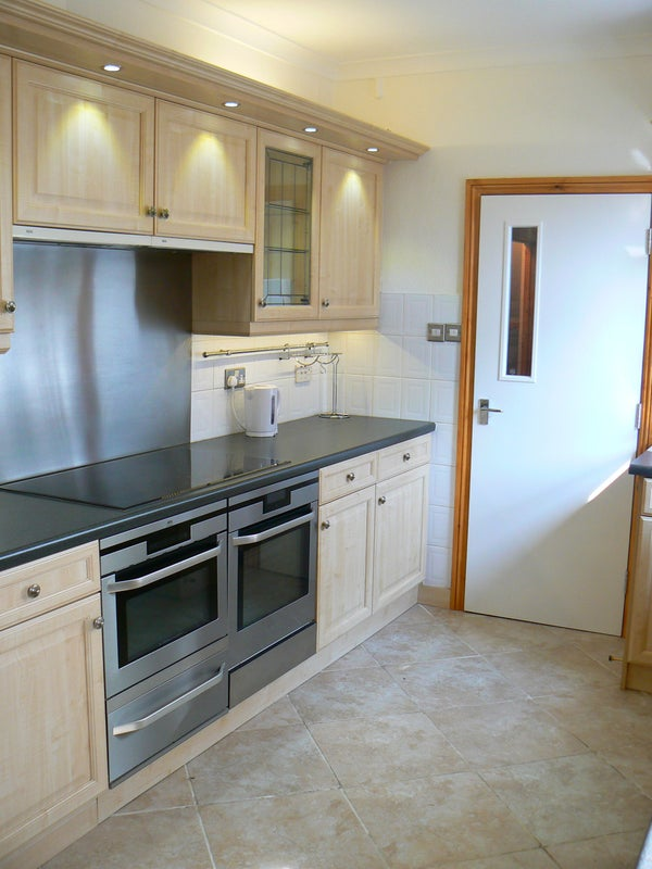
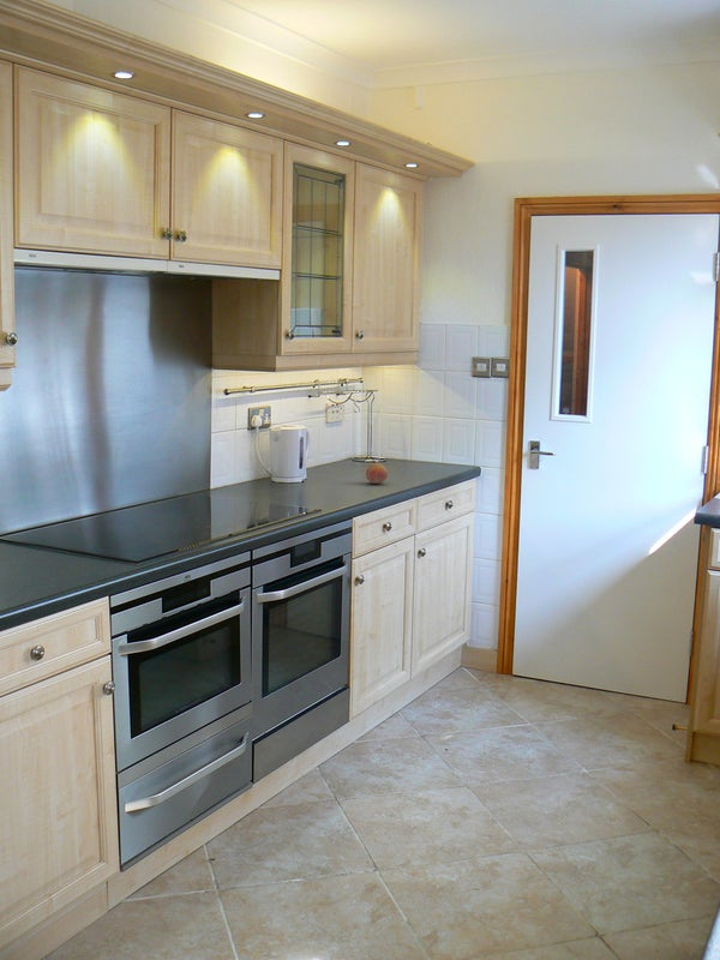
+ fruit [365,462,389,485]
